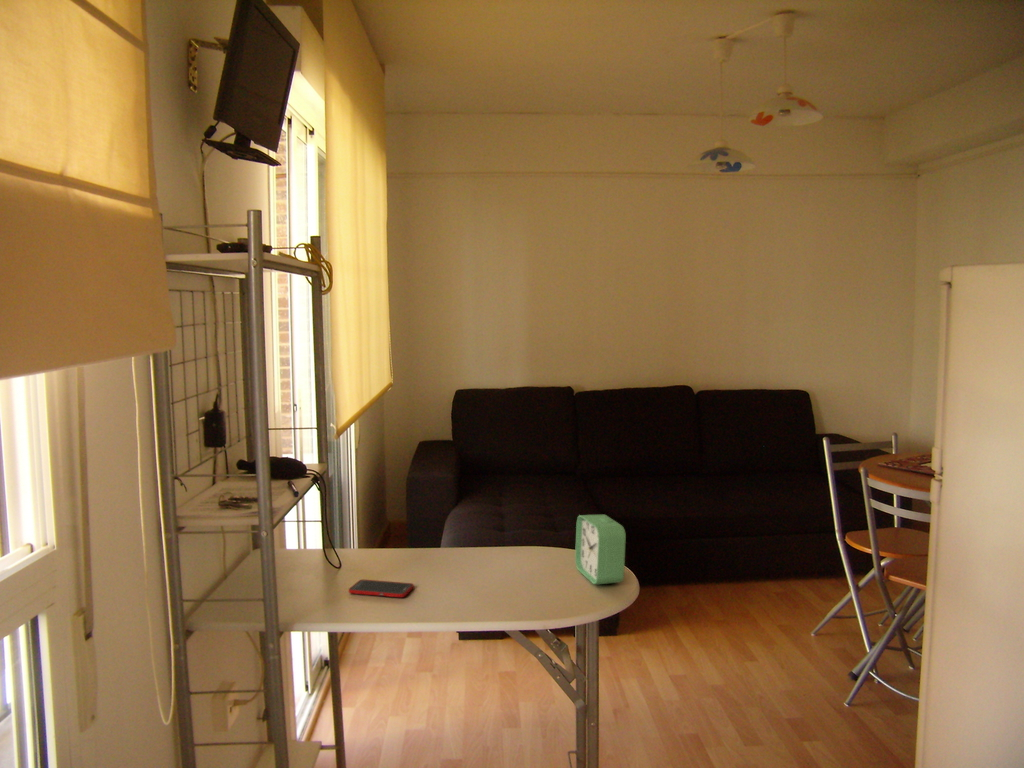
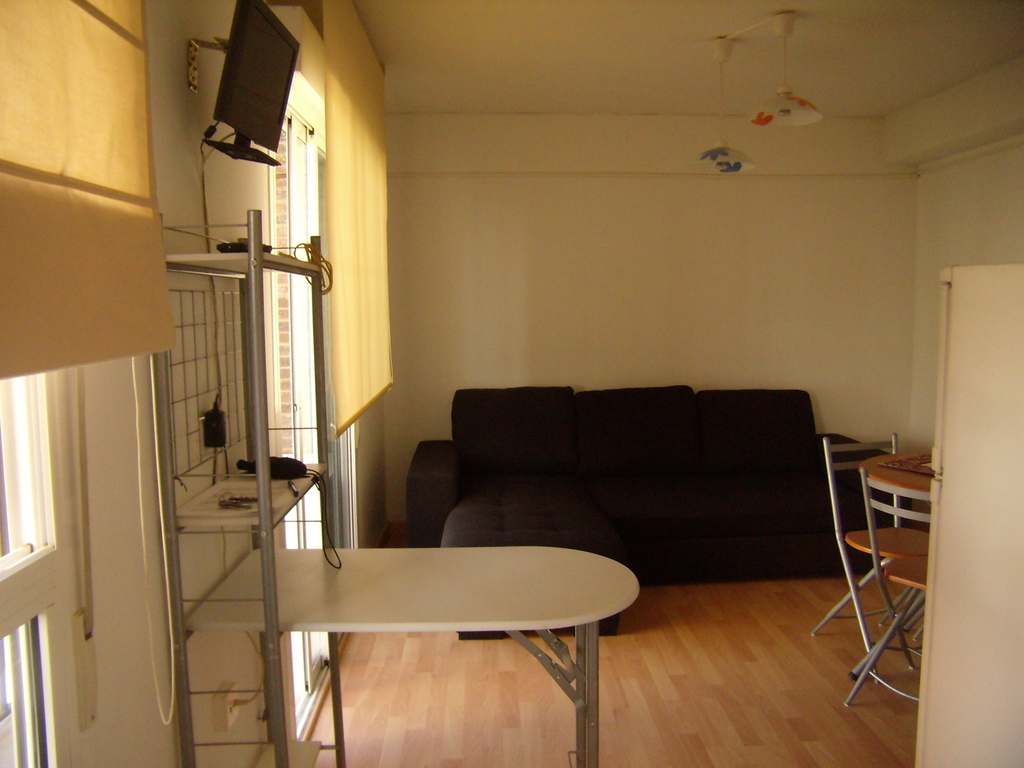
- alarm clock [574,514,627,586]
- cell phone [348,579,415,598]
